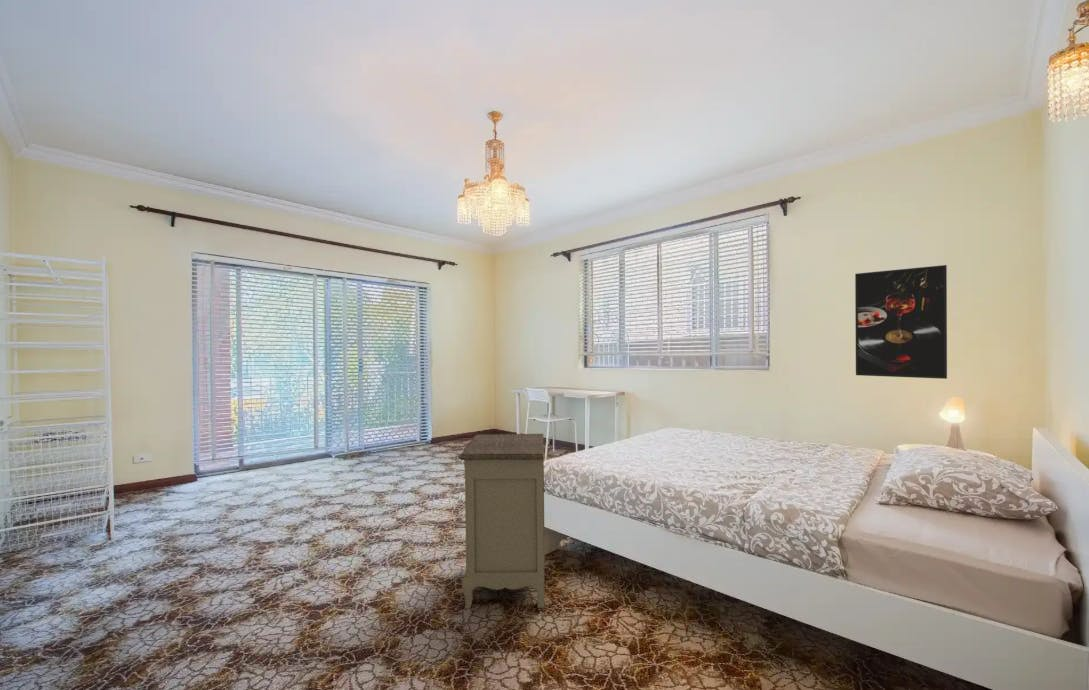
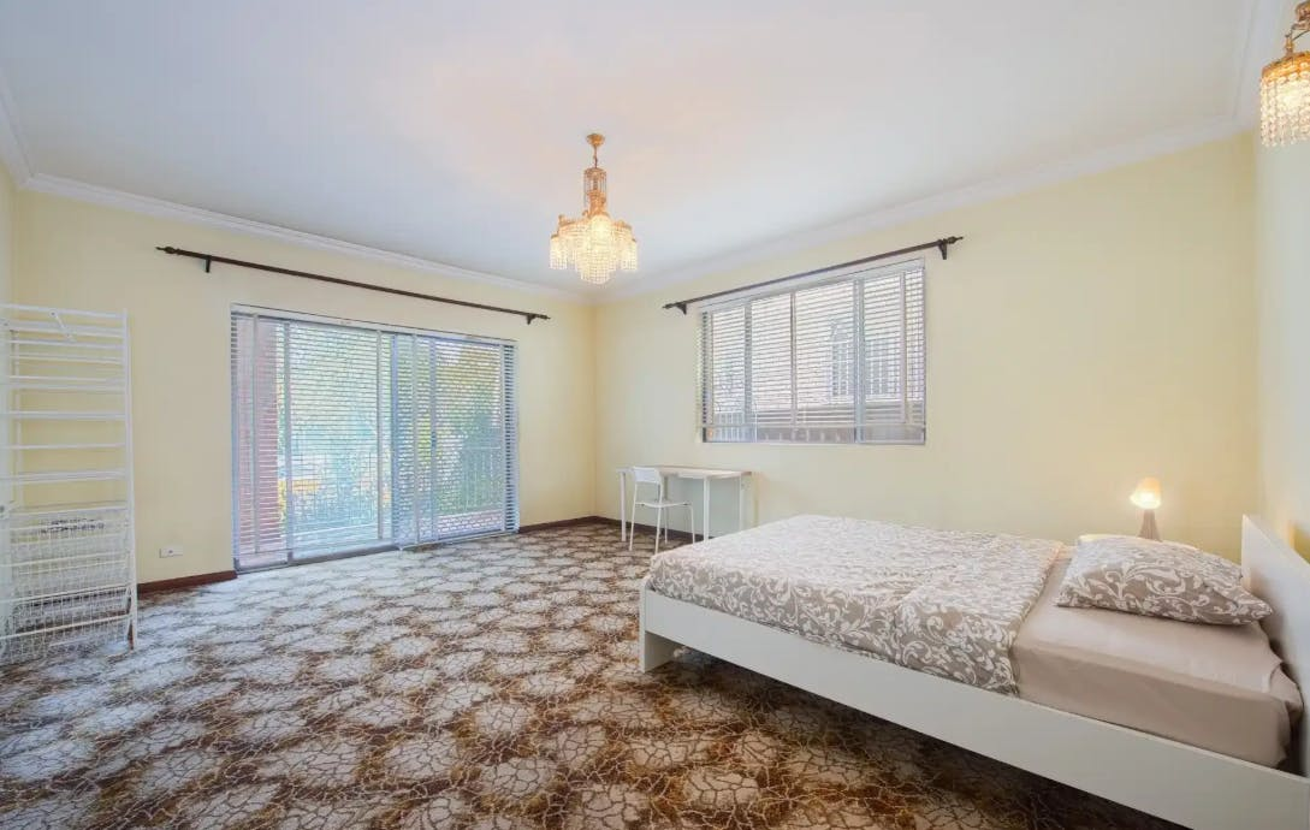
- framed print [854,264,948,380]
- nightstand [451,433,546,609]
